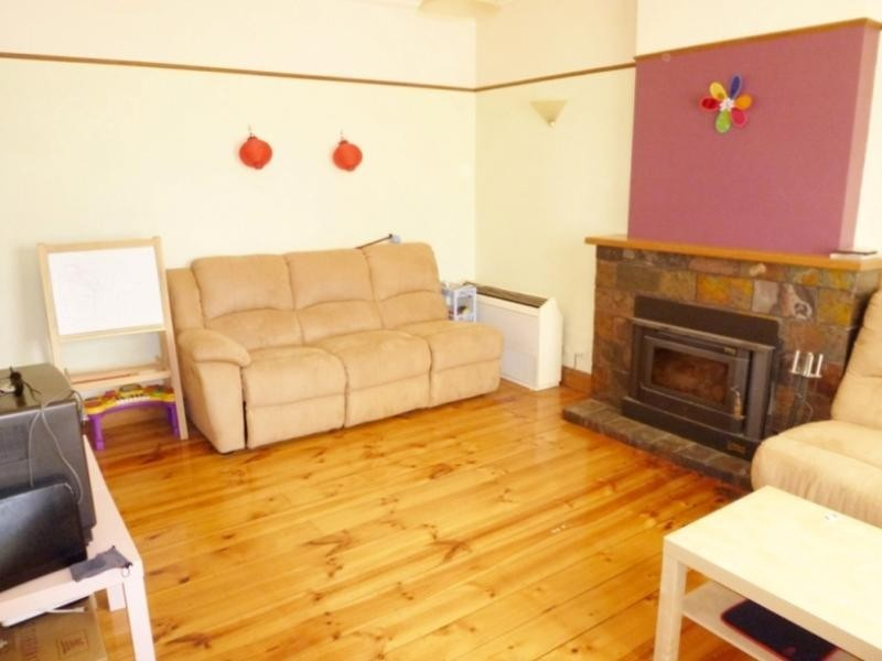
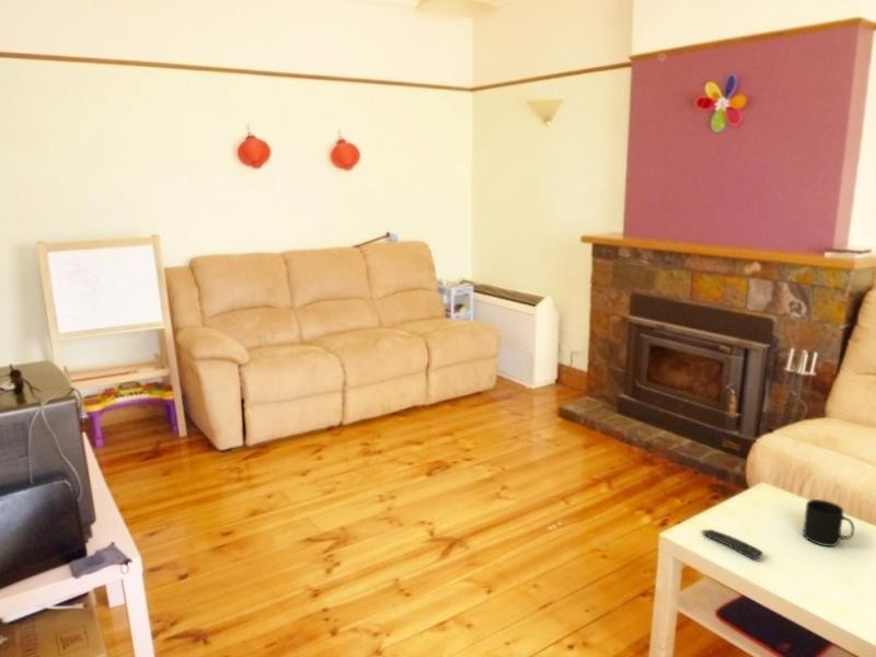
+ remote control [701,529,764,561]
+ mug [802,498,855,548]
